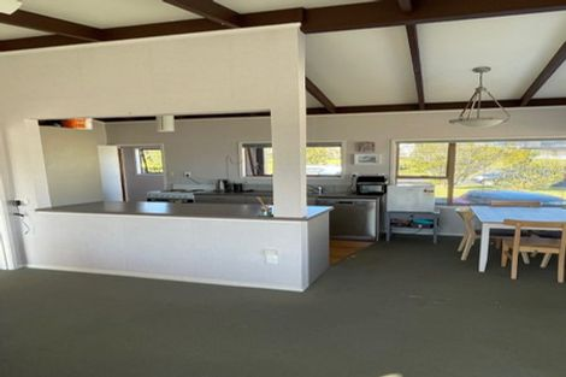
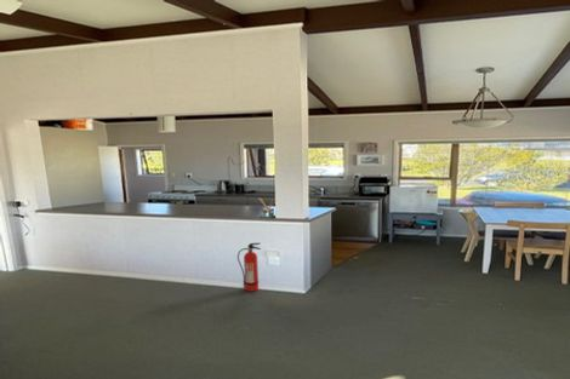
+ fire extinguisher [236,242,262,293]
